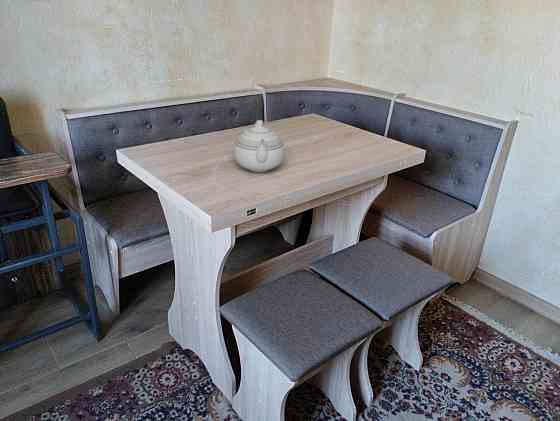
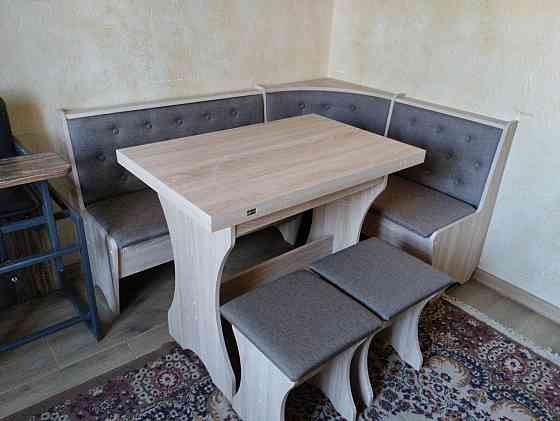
- teapot [233,119,285,173]
